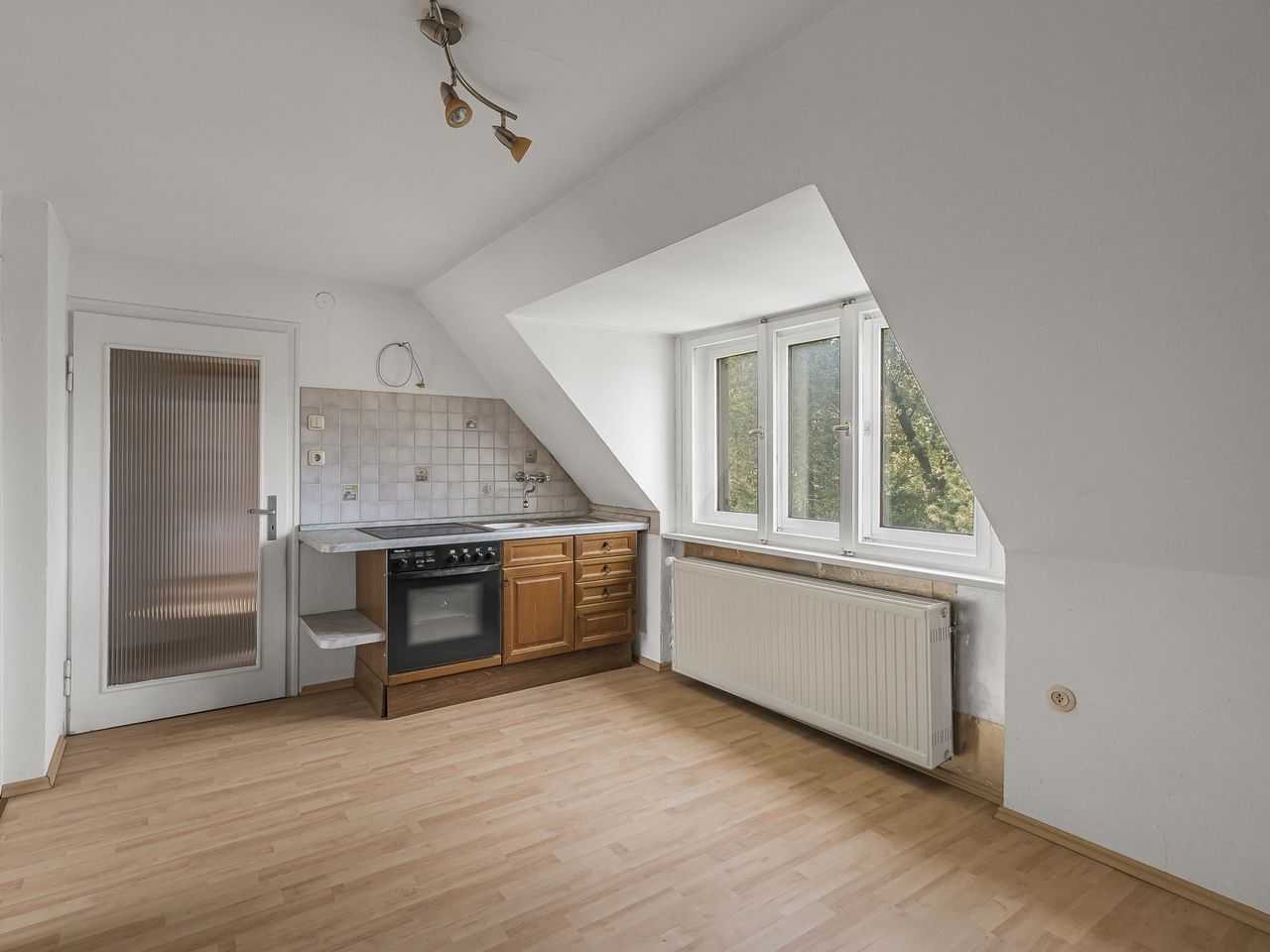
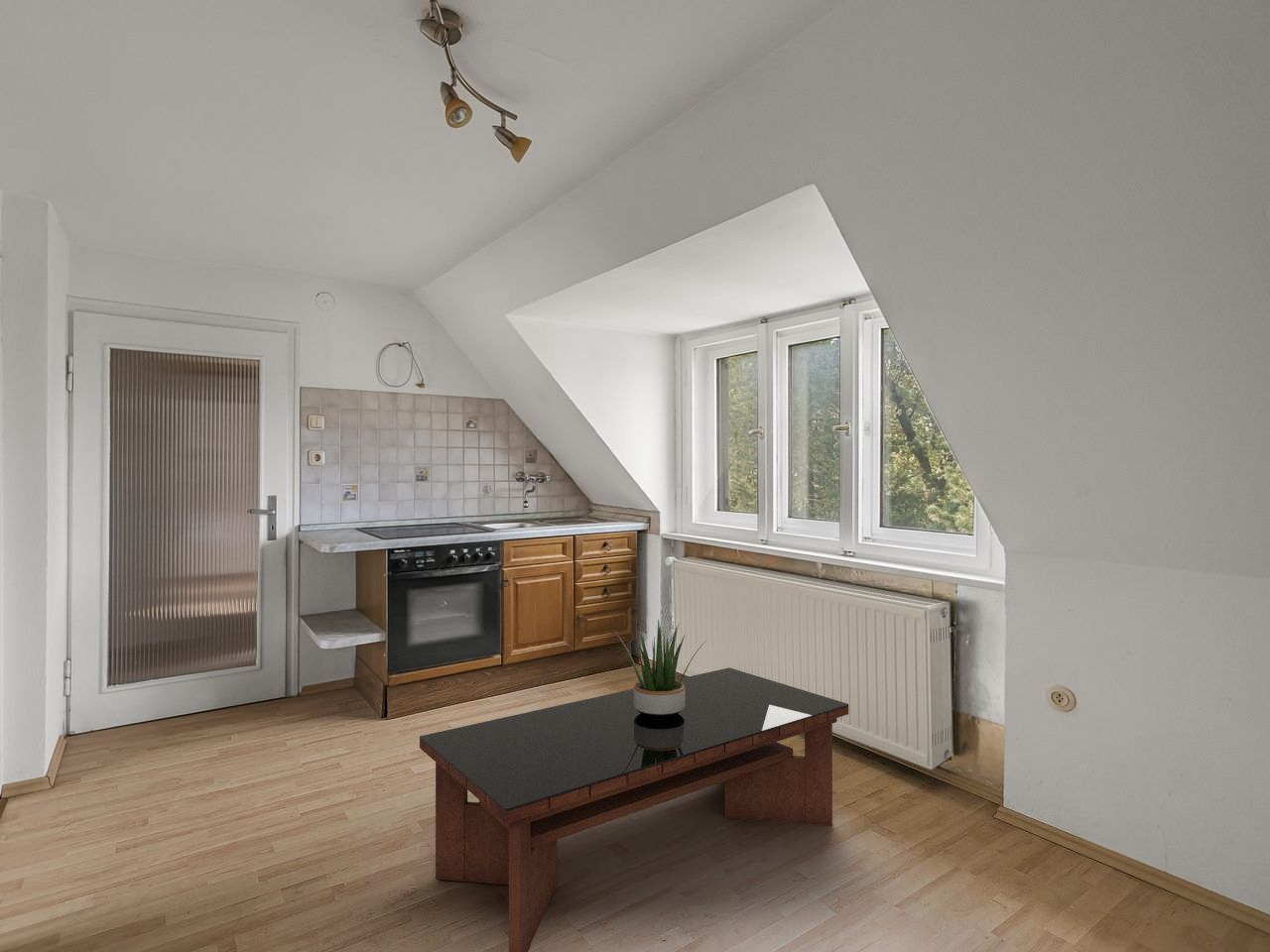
+ coffee table [419,666,849,952]
+ potted plant [614,618,705,717]
